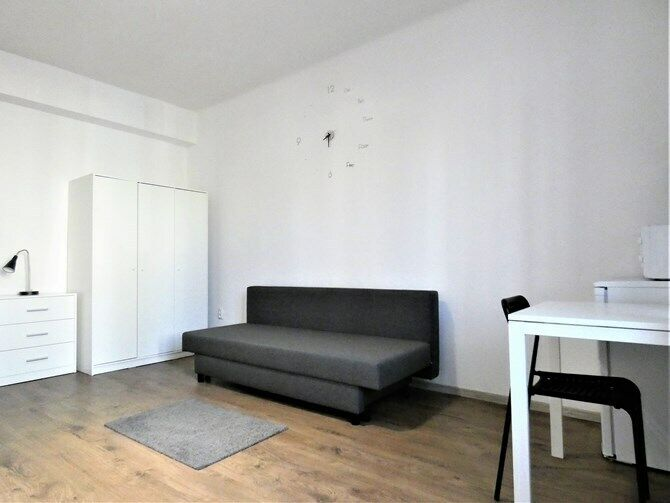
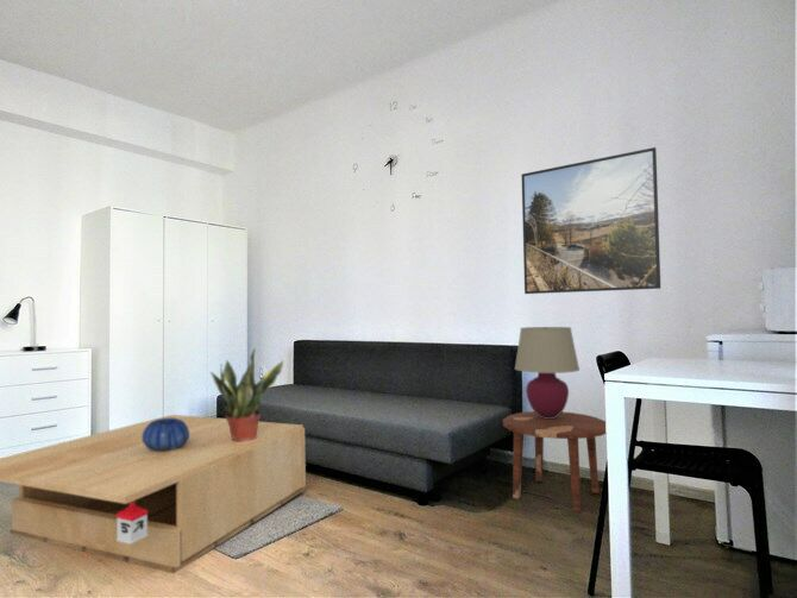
+ potted plant [208,347,284,442]
+ side table [502,410,607,514]
+ coffee table [0,414,307,574]
+ decorative bowl [142,417,189,451]
+ table lamp [514,326,581,418]
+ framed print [520,146,661,295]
